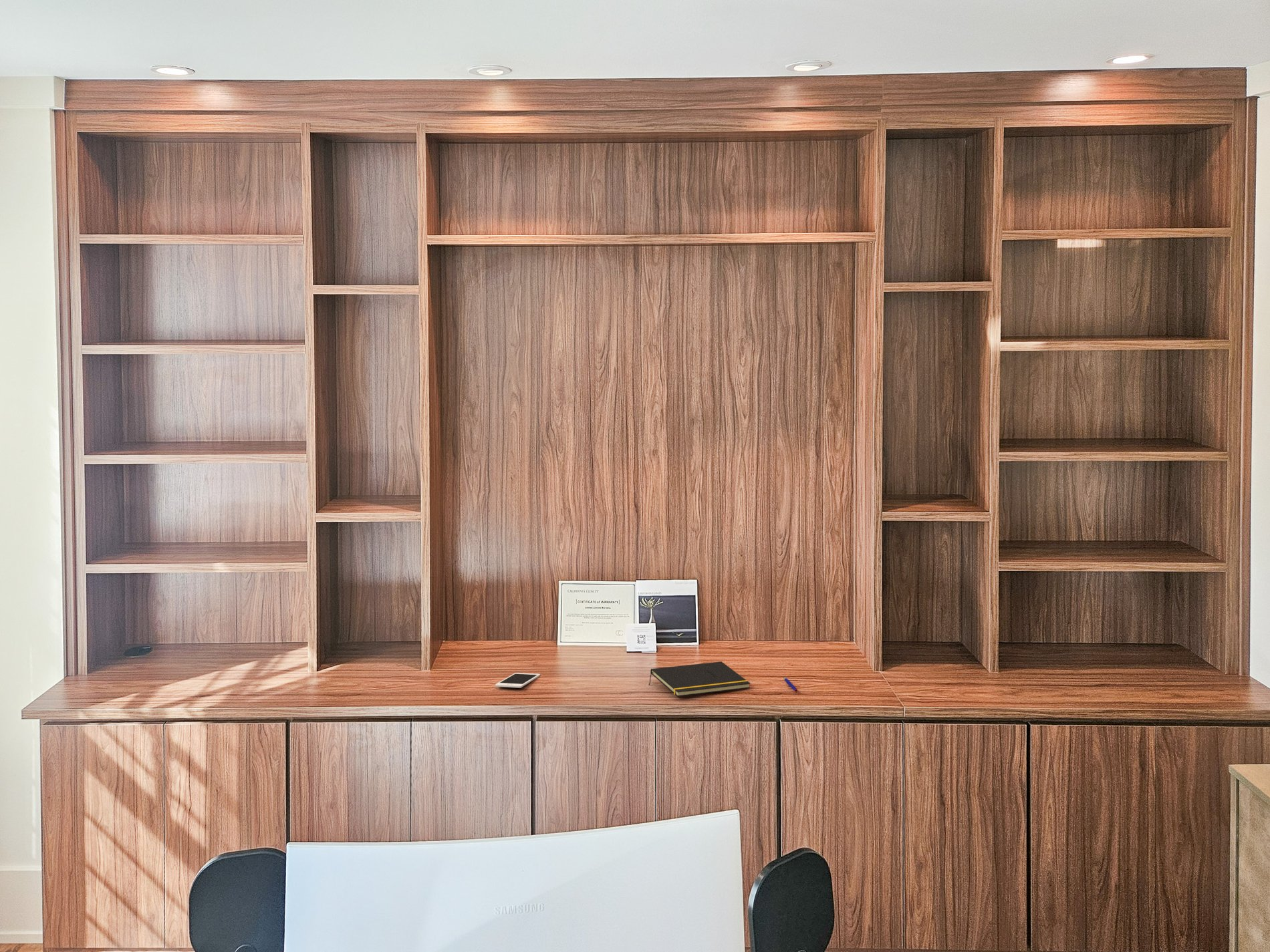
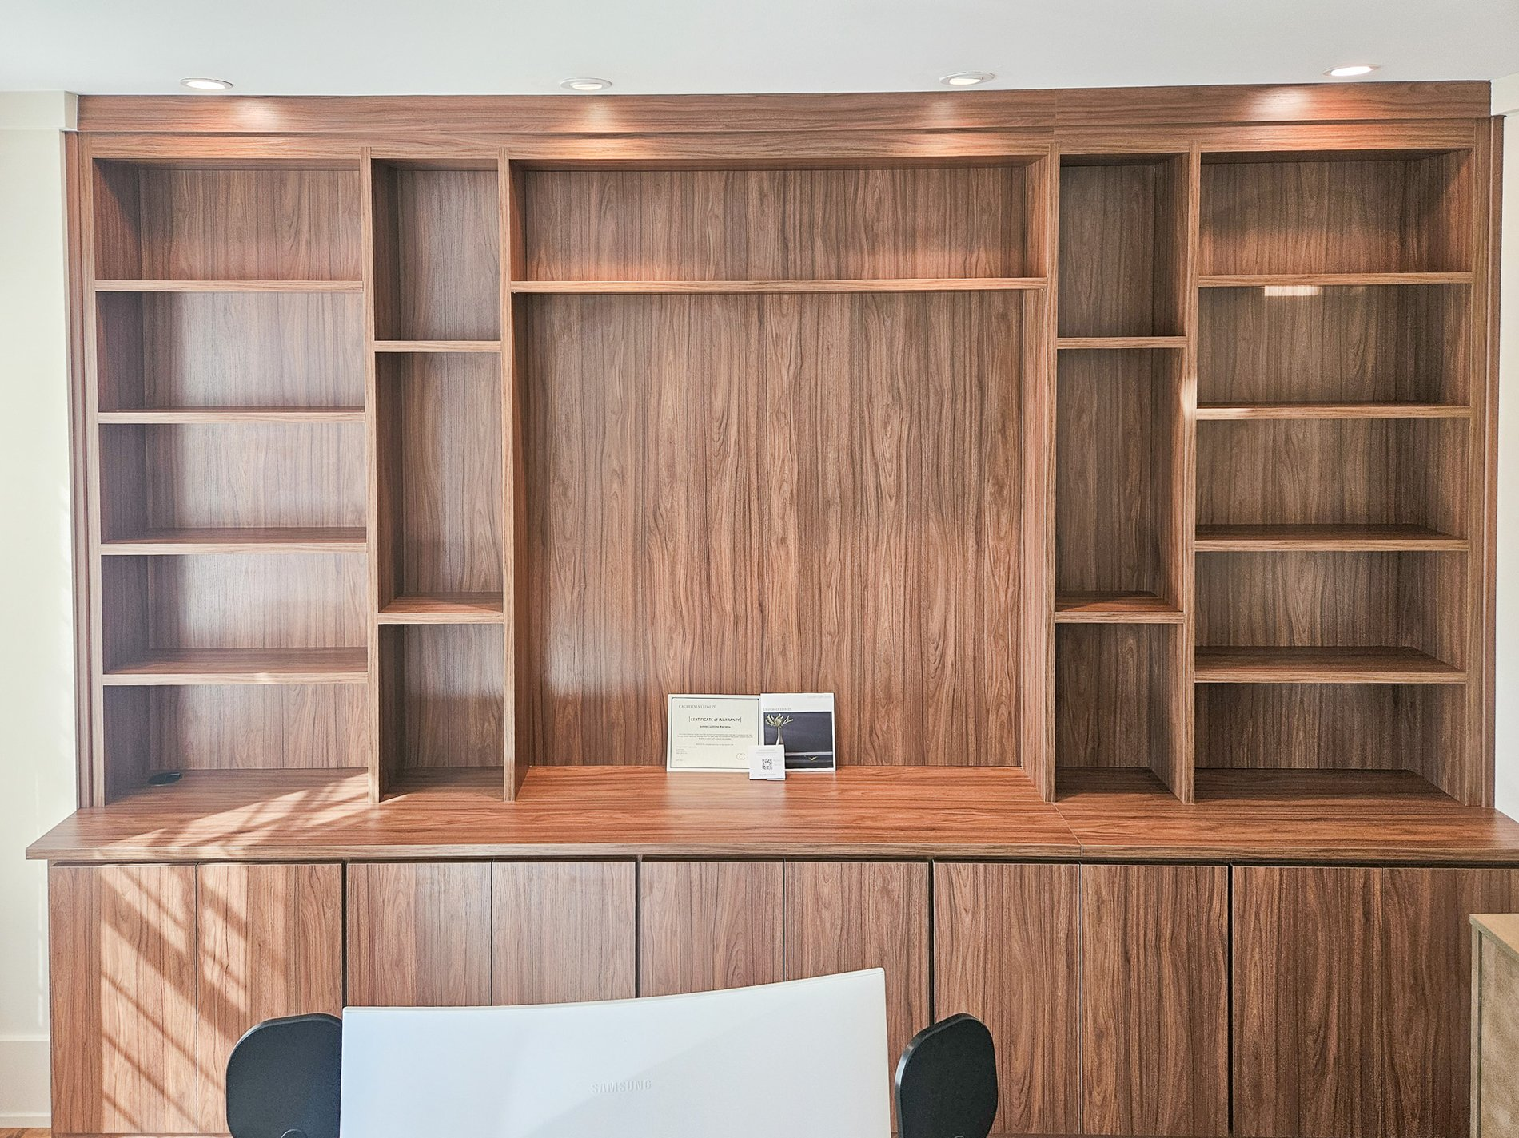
- cell phone [495,672,541,689]
- pen [783,677,798,693]
- notepad [648,661,751,697]
